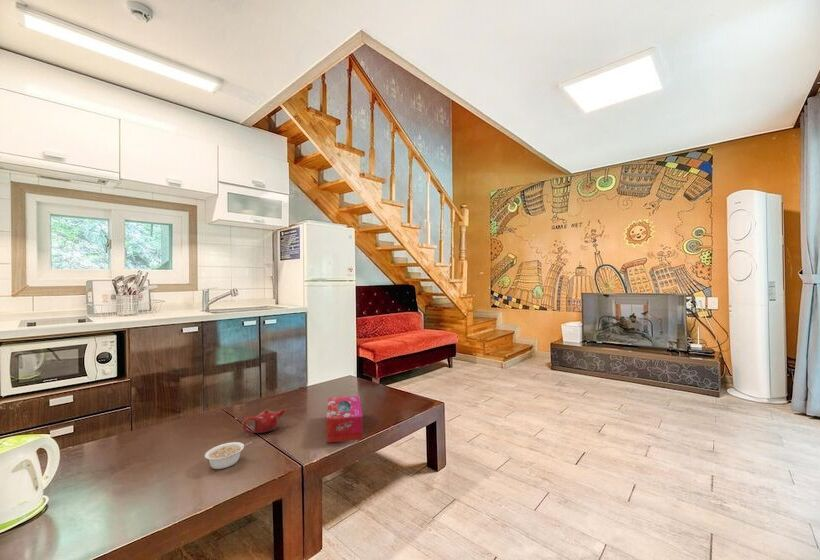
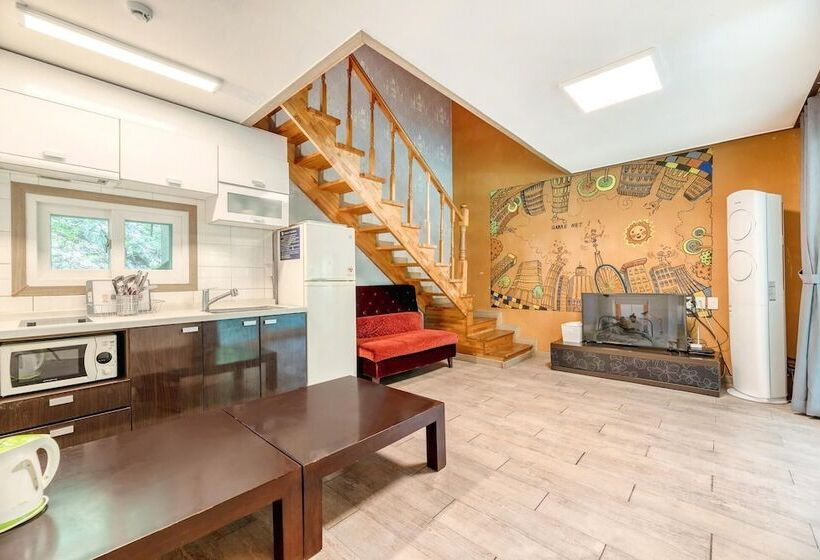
- legume [204,440,253,470]
- tissue box [326,395,364,444]
- teapot [242,408,287,434]
